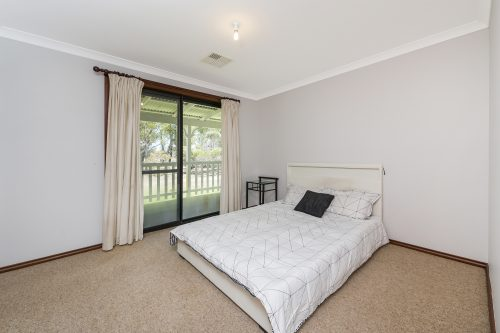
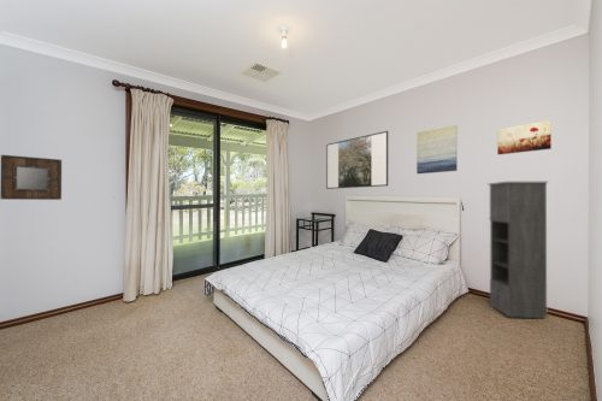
+ wall art [496,119,553,155]
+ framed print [325,130,389,190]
+ wall art [415,124,459,175]
+ home mirror [0,154,63,201]
+ storage cabinet [486,181,549,319]
